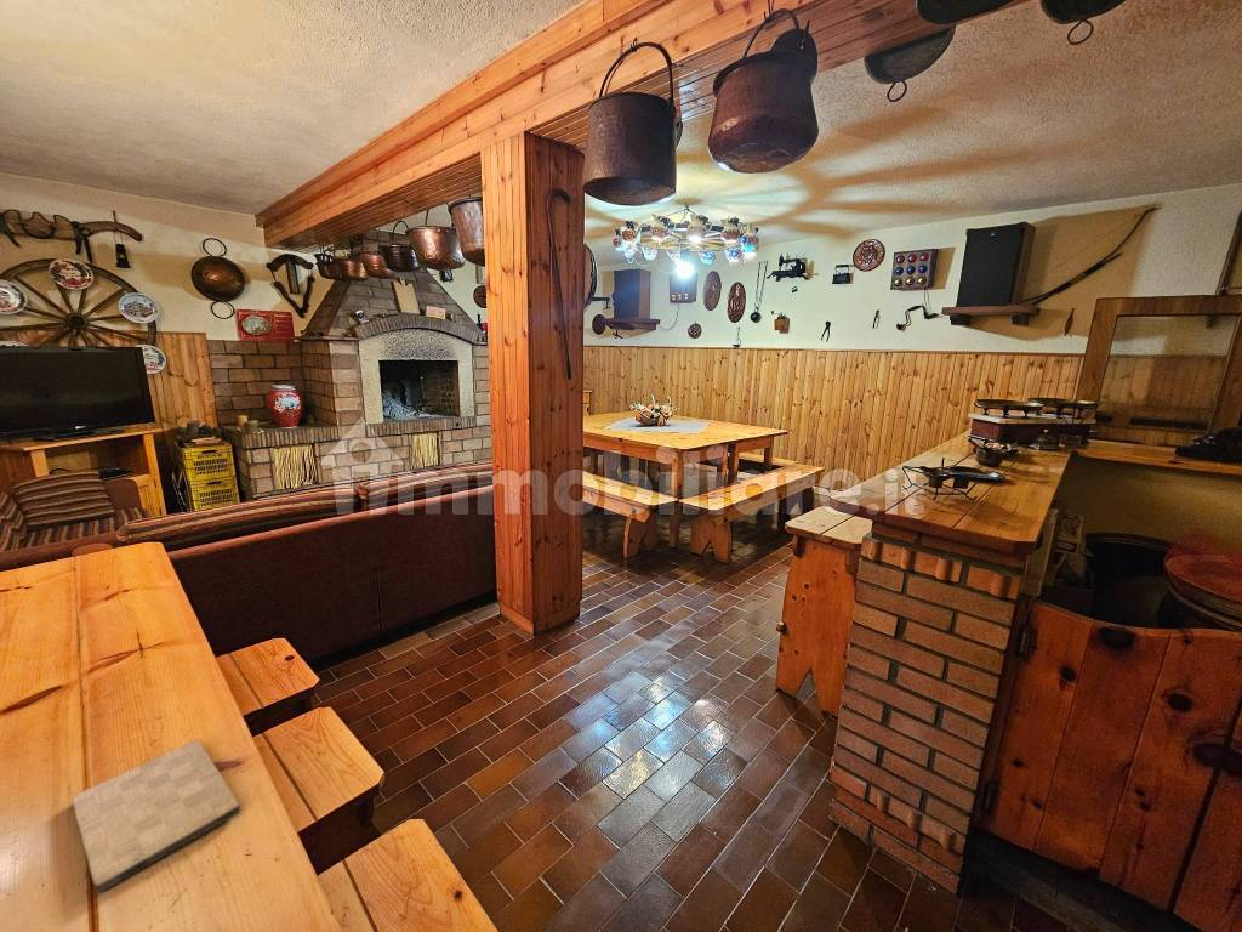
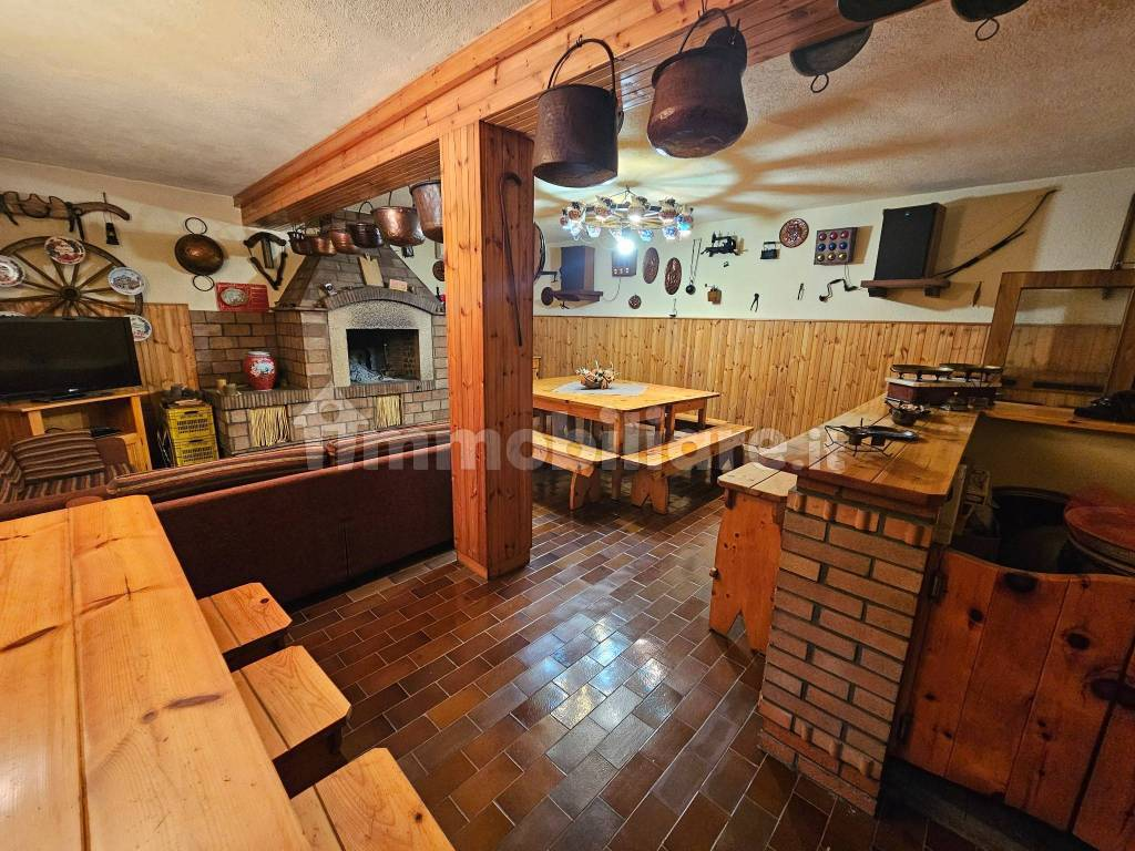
- cutting board [70,739,241,894]
